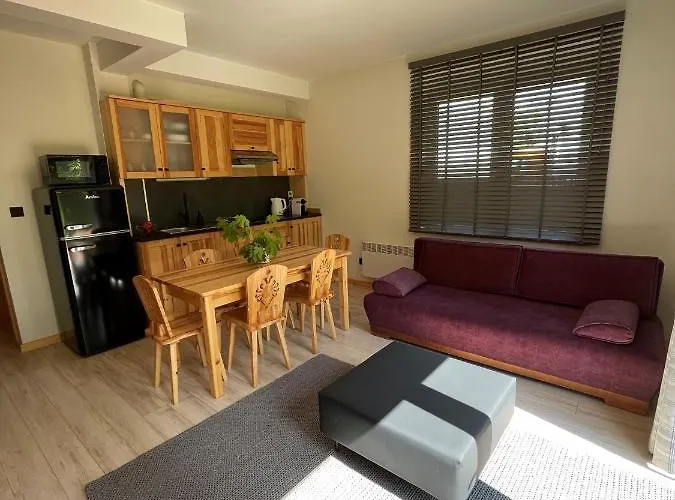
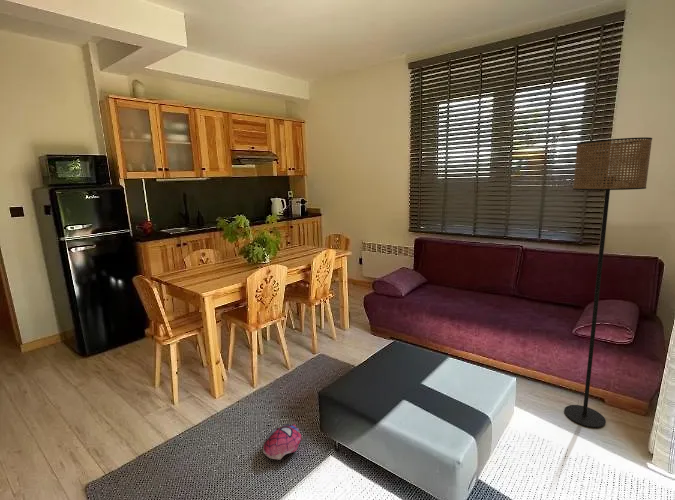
+ plush toy [262,423,304,461]
+ floor lamp [564,136,653,429]
